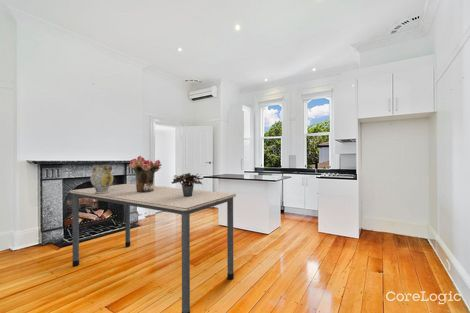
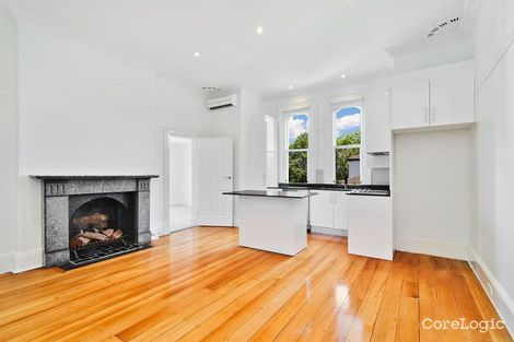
- potted plant [170,172,205,197]
- bouquet [129,155,163,192]
- dining table [69,183,237,313]
- ceramic jug [89,164,114,194]
